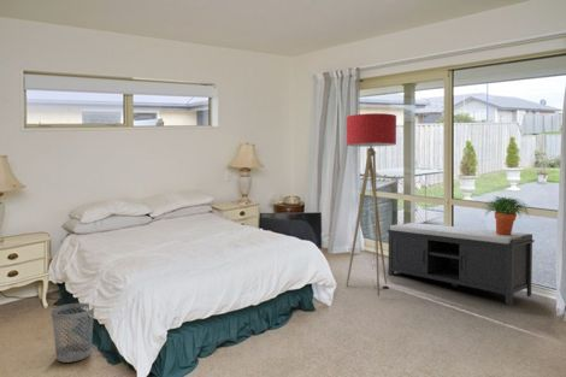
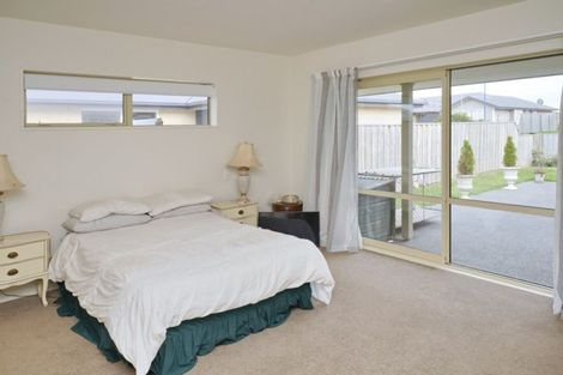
- bench [385,222,536,306]
- potted plant [482,195,531,235]
- wastebasket [51,302,95,364]
- floor lamp [344,112,397,298]
